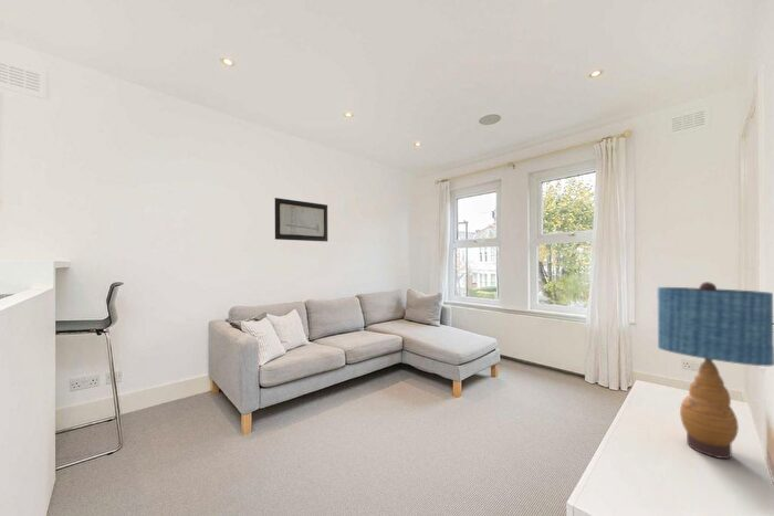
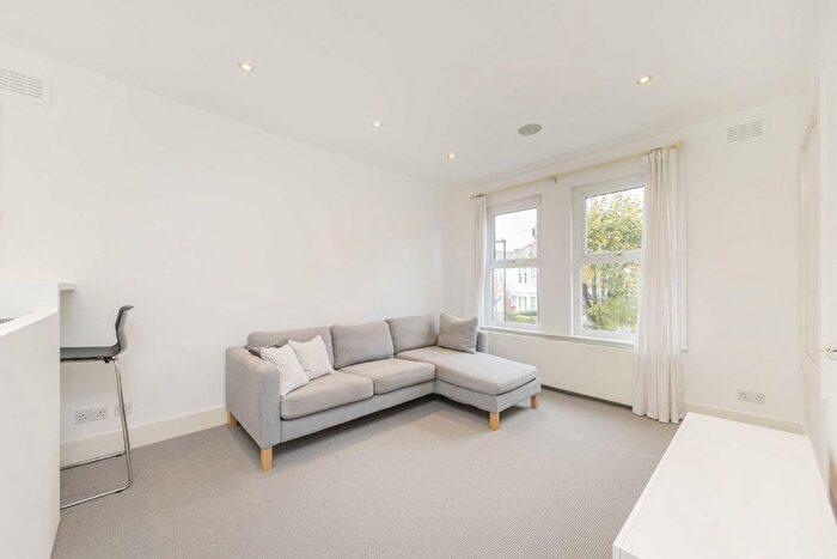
- table lamp [656,281,774,460]
- wall art [274,197,328,243]
